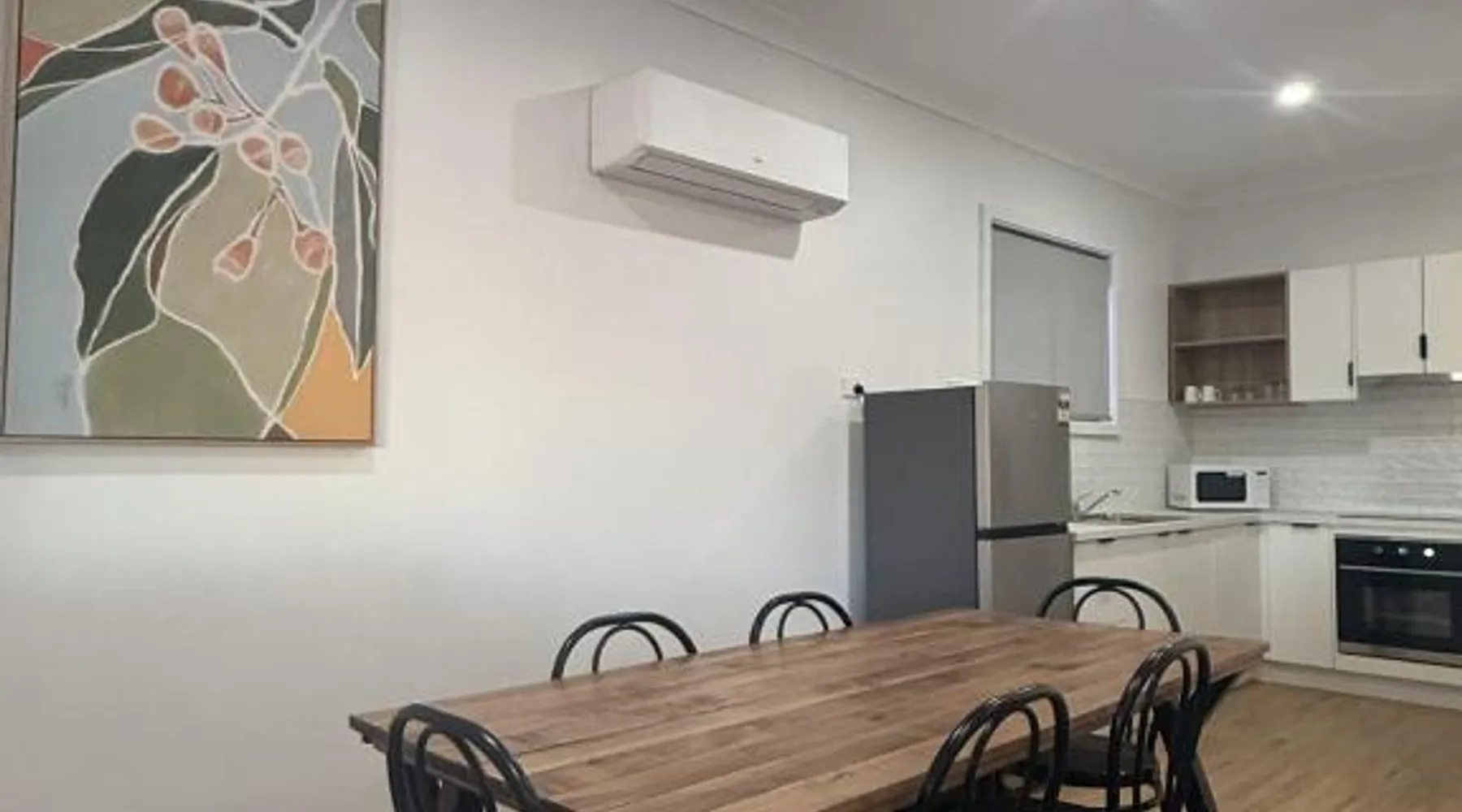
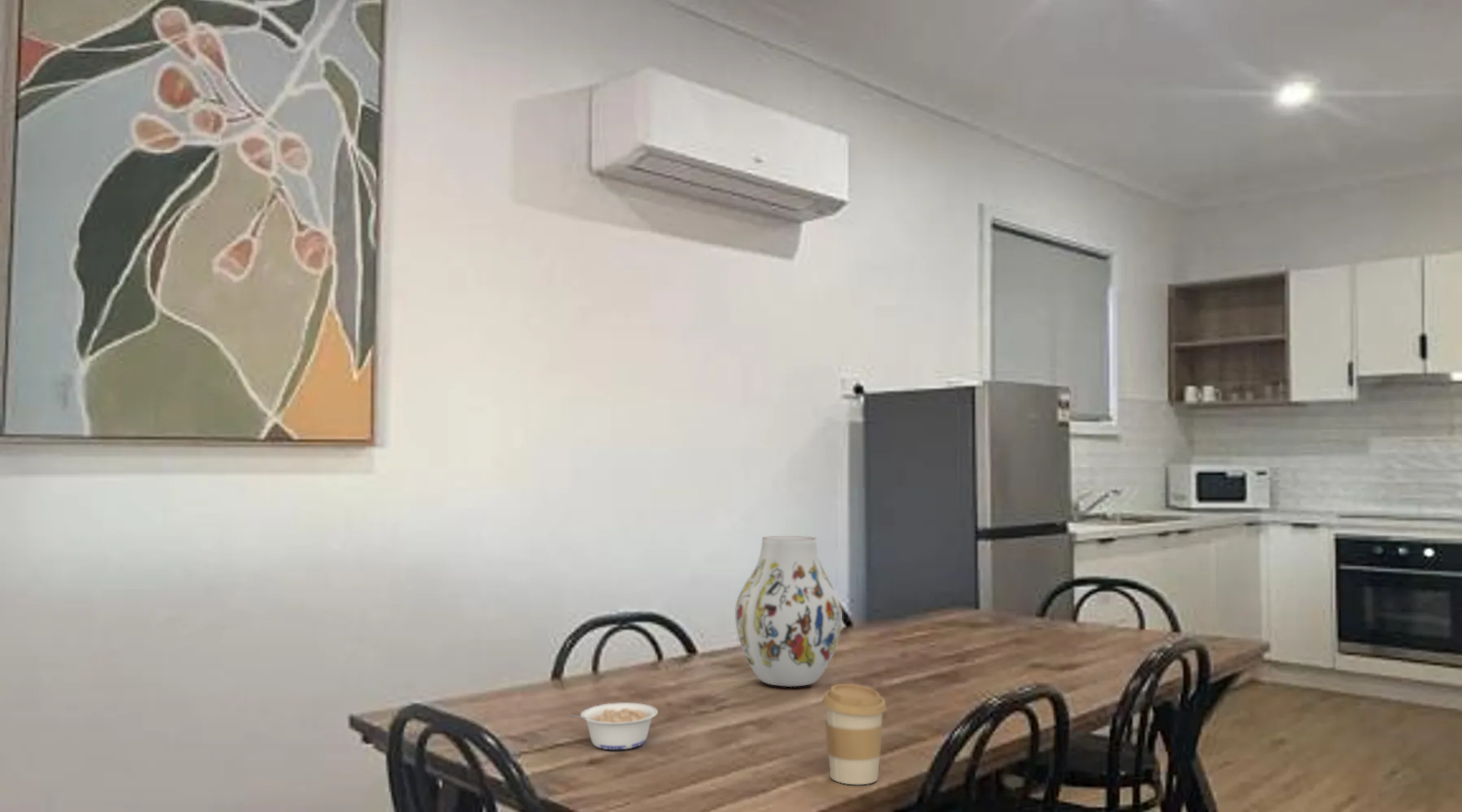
+ coffee cup [822,683,887,785]
+ vase [734,535,843,688]
+ legume [568,702,659,750]
